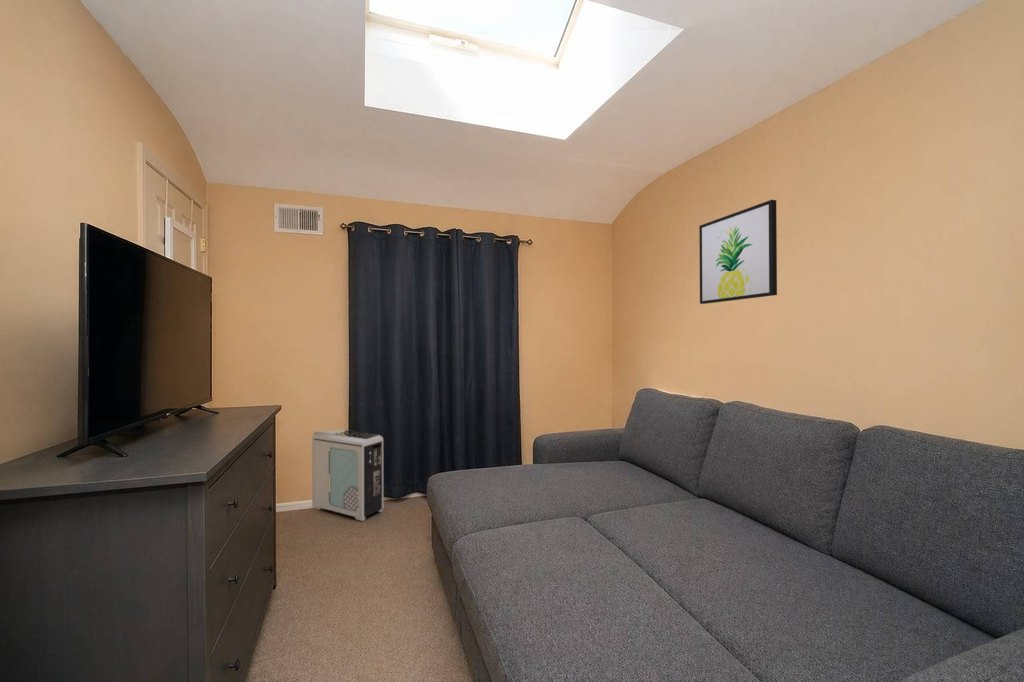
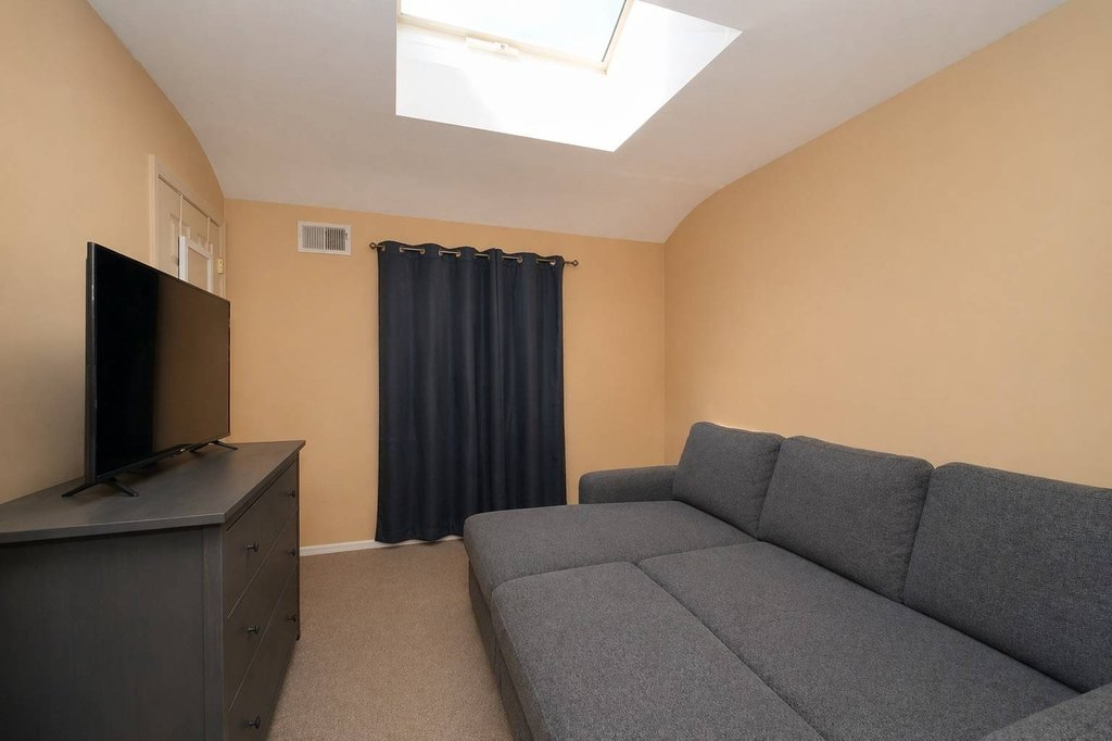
- wall art [698,199,778,305]
- air purifier [311,429,384,522]
